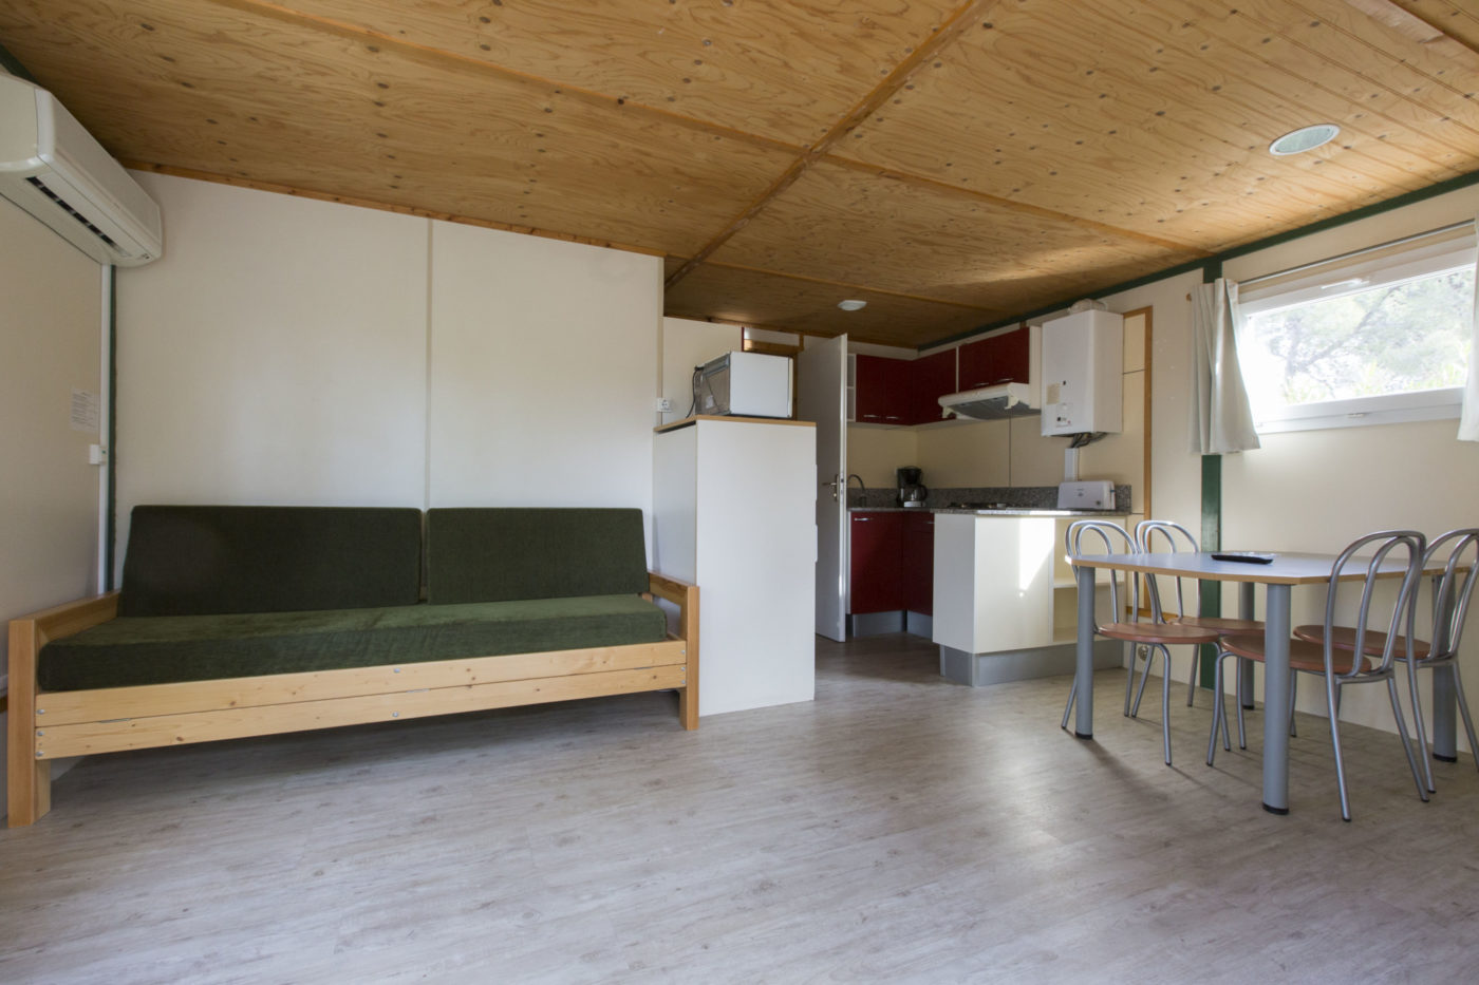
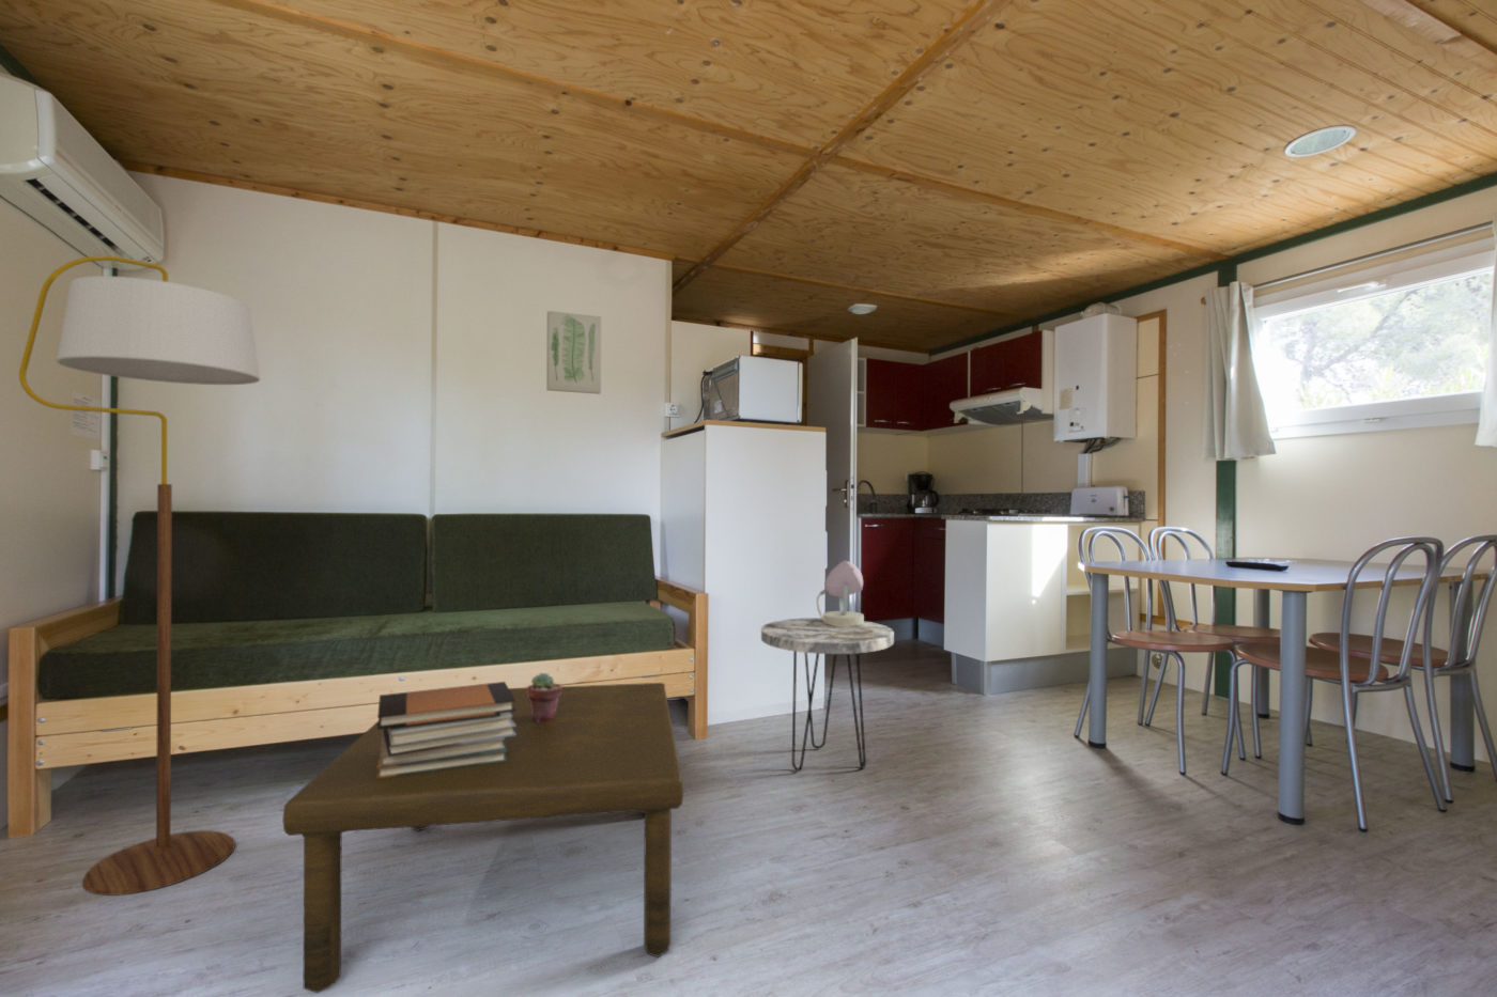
+ book stack [376,681,516,779]
+ table lamp [816,559,876,639]
+ potted succulent [526,672,562,721]
+ wall art [545,309,602,395]
+ coffee table [282,682,685,994]
+ floor lamp [18,255,260,897]
+ side table [760,616,895,772]
